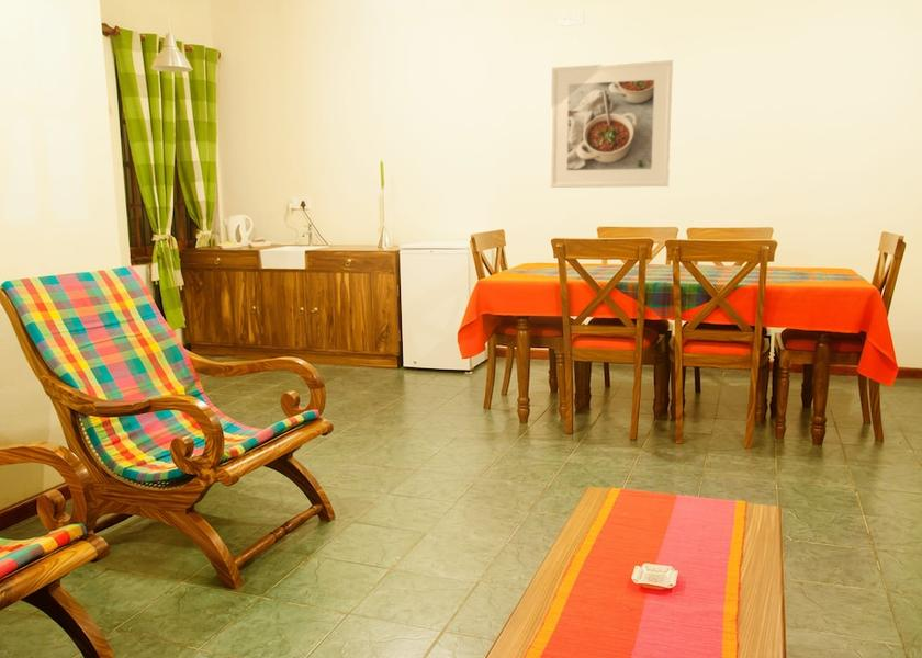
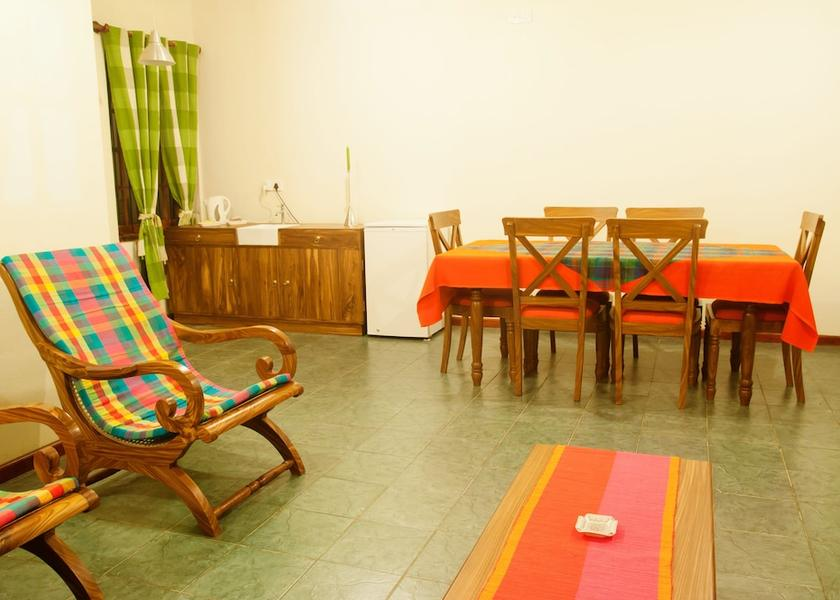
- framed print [549,59,674,189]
